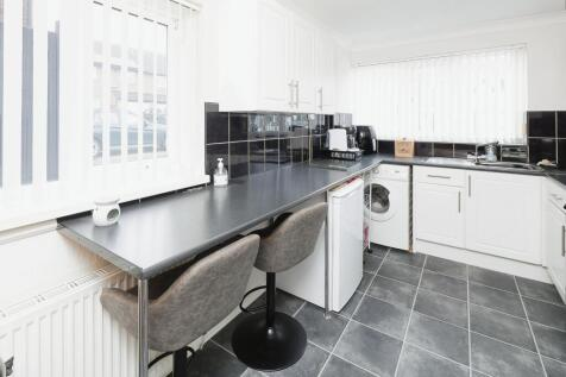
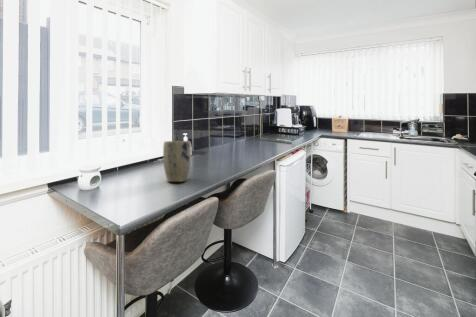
+ plant pot [162,140,192,183]
